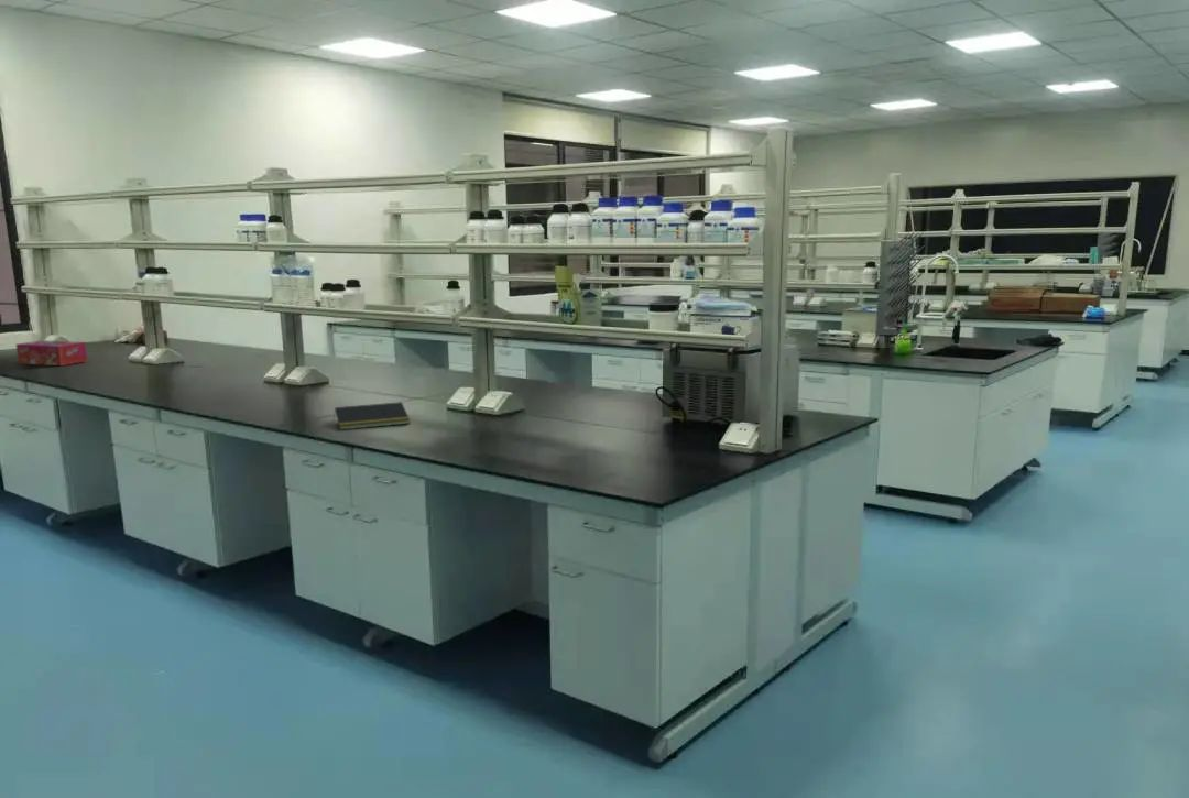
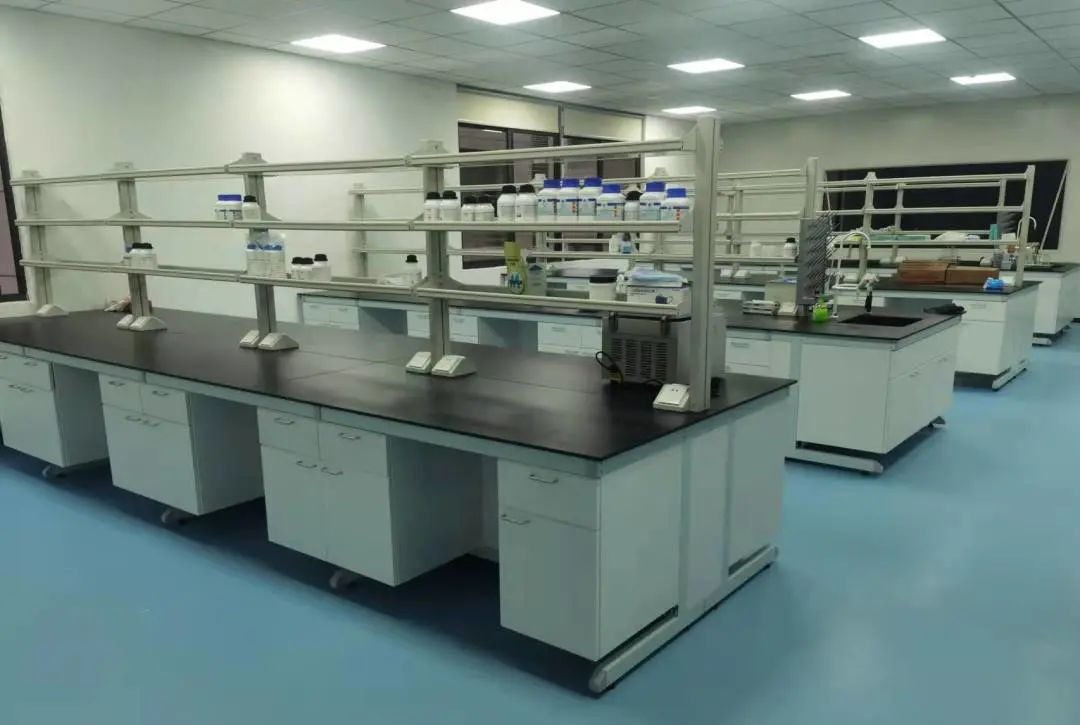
- tissue box [14,339,88,367]
- notepad [332,401,411,431]
